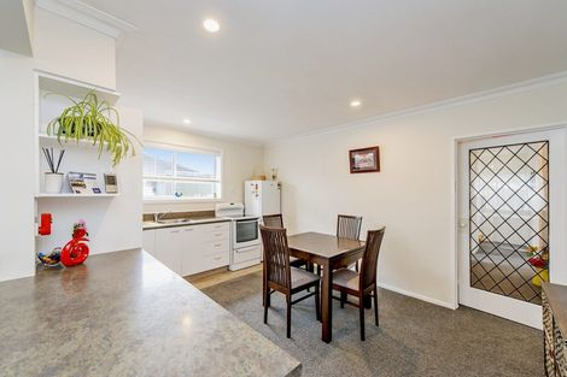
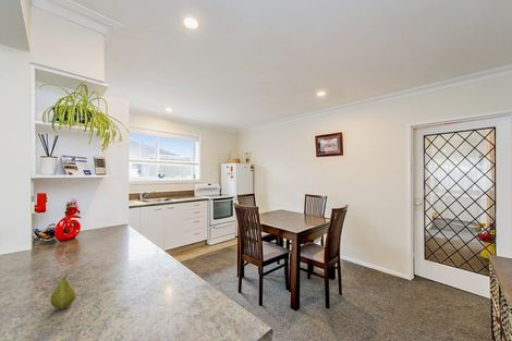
+ fruit [49,273,76,310]
